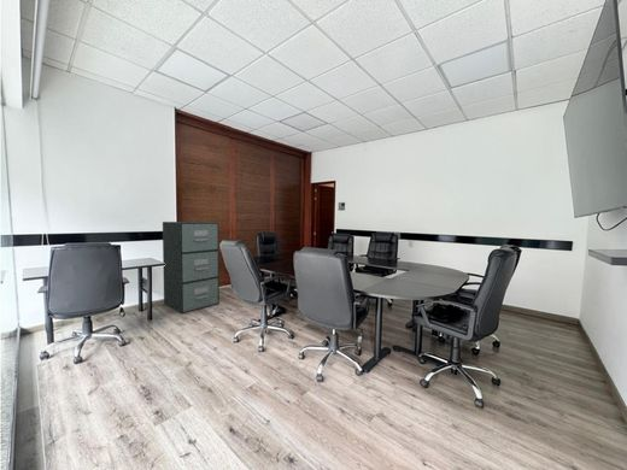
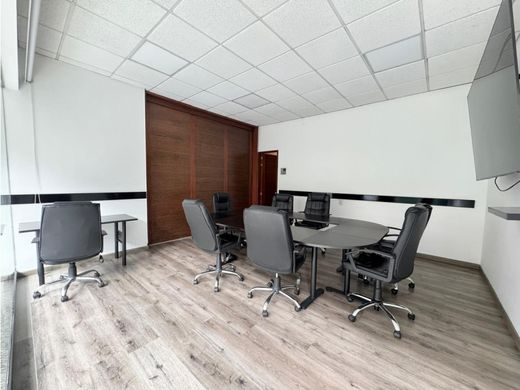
- filing cabinet [162,221,221,315]
